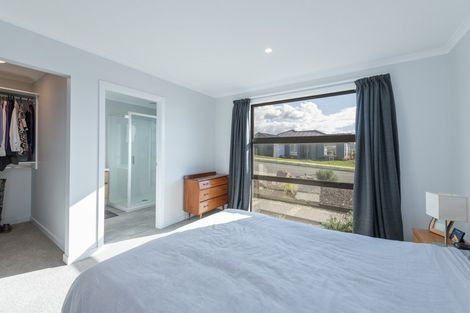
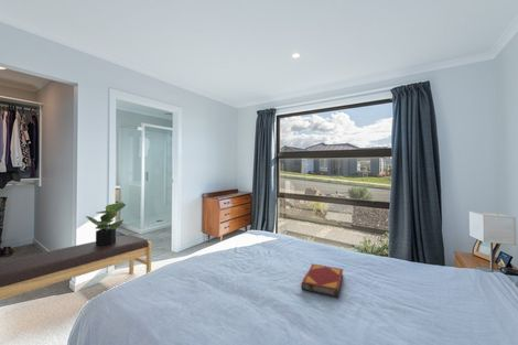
+ hardback book [300,262,344,299]
+ bench [0,234,152,301]
+ potted plant [85,201,127,247]
